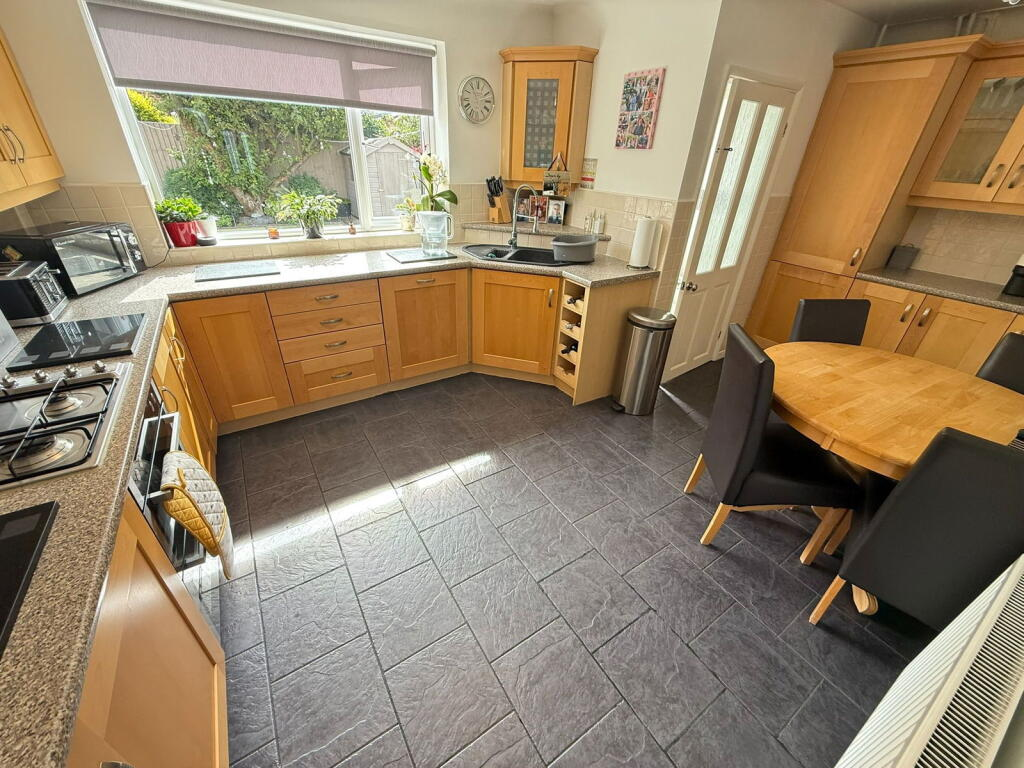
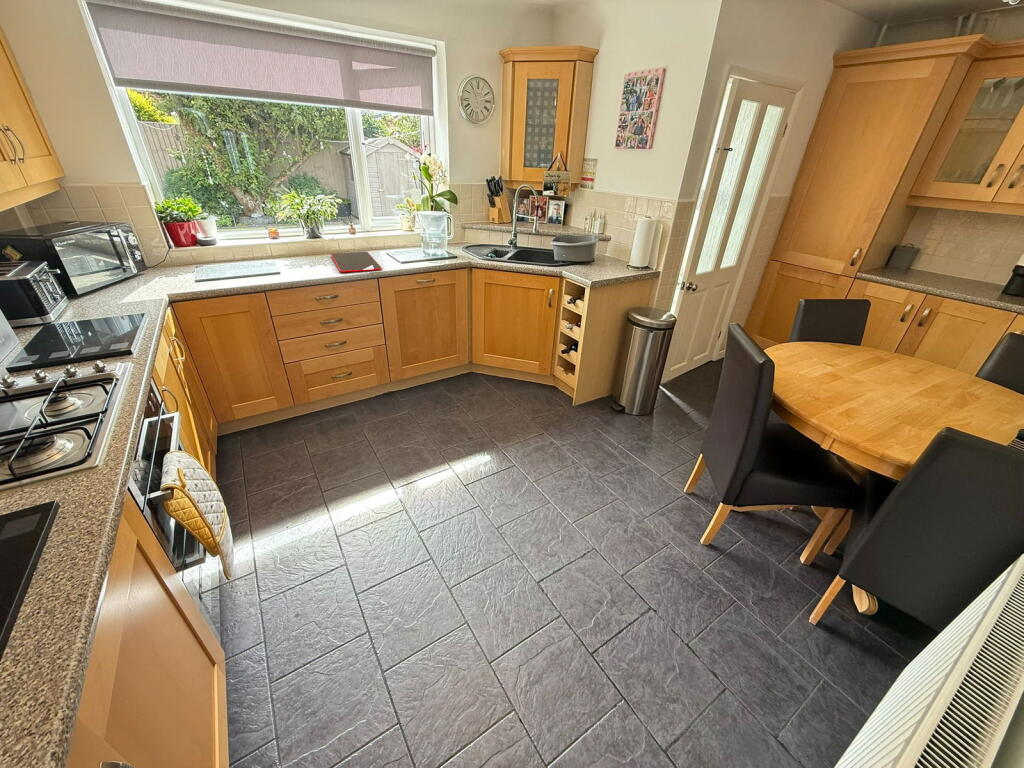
+ cutting board [330,251,383,274]
